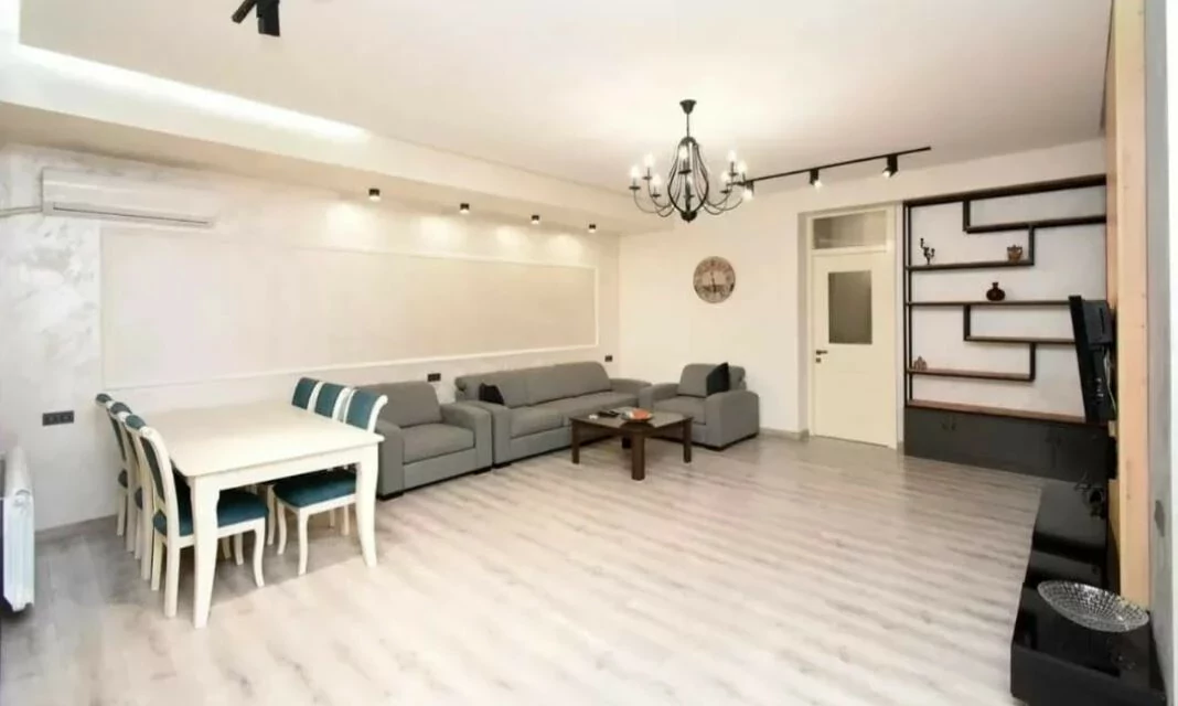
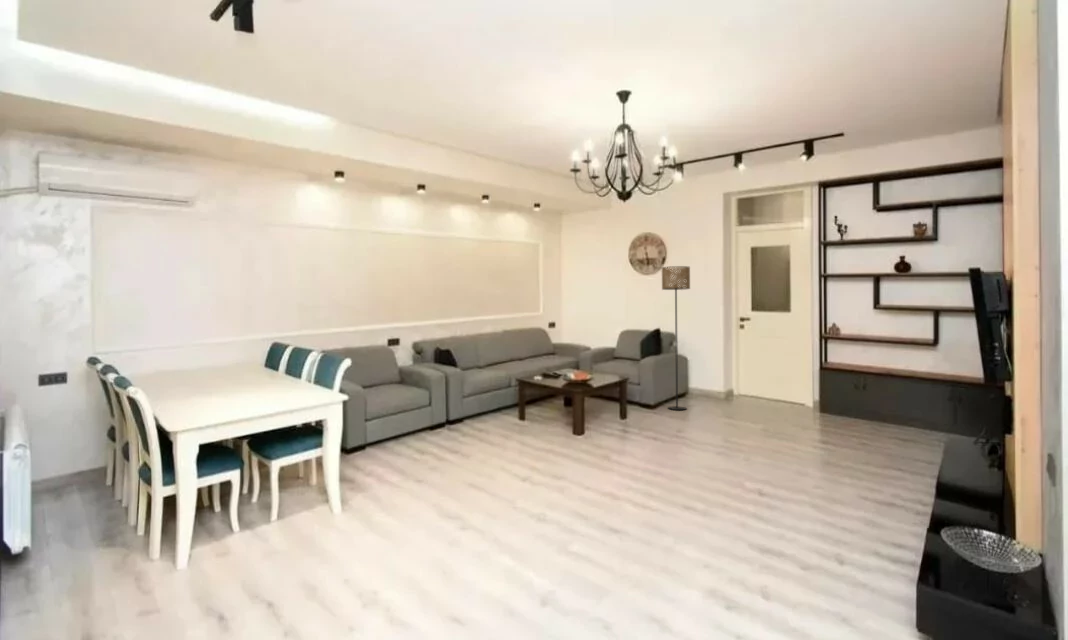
+ floor lamp [661,265,691,411]
